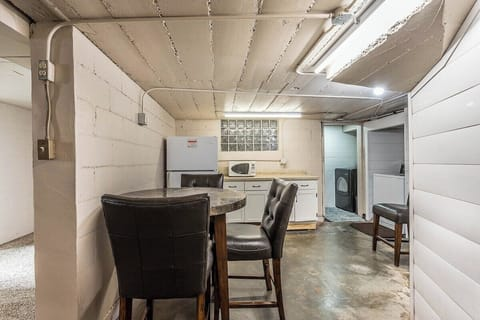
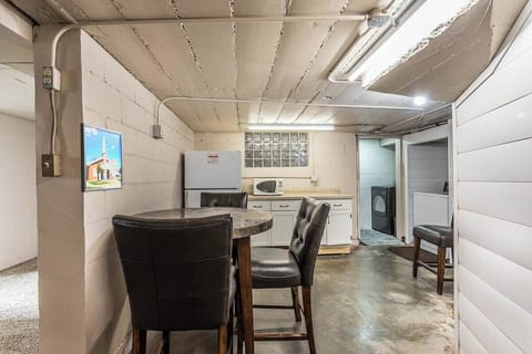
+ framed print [79,122,124,194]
